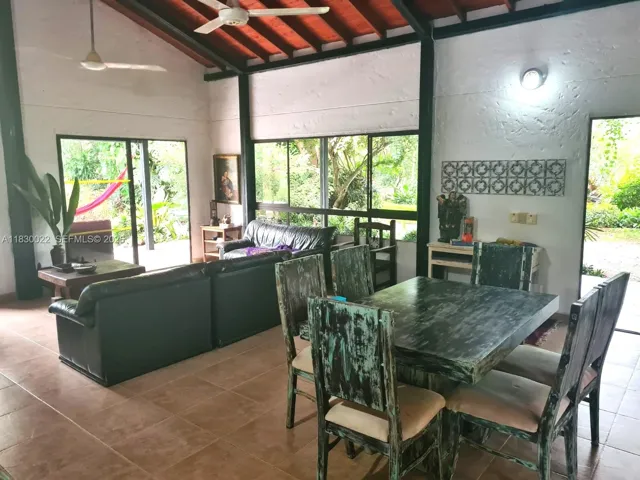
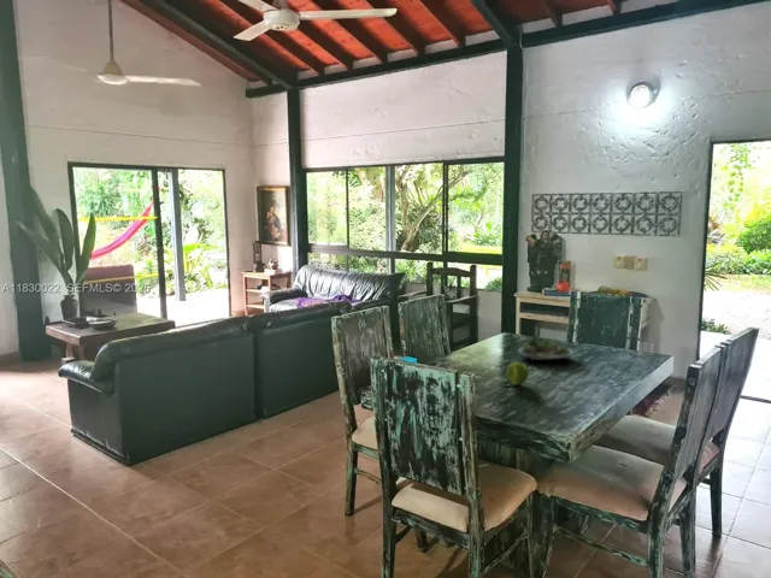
+ fruit [505,361,530,387]
+ succulent planter [517,334,575,361]
